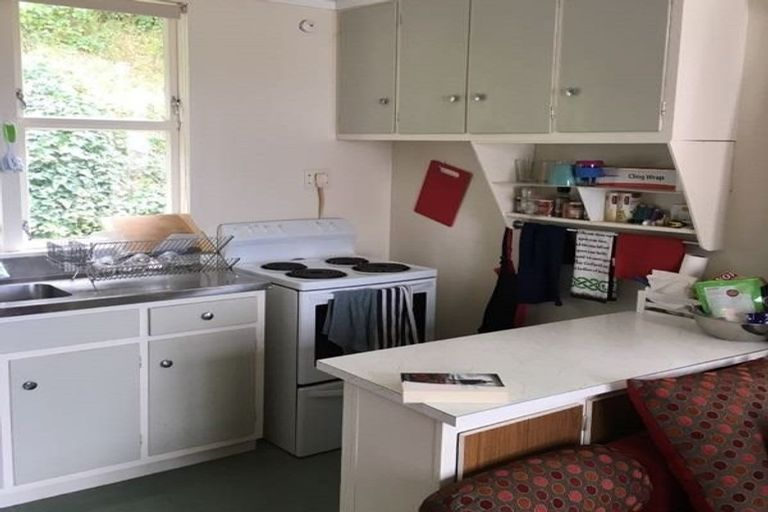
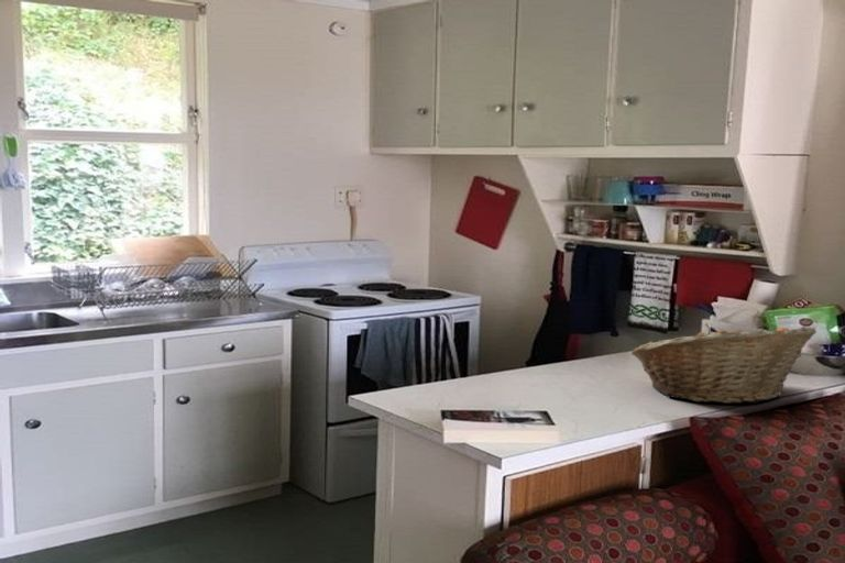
+ fruit basket [630,322,817,405]
